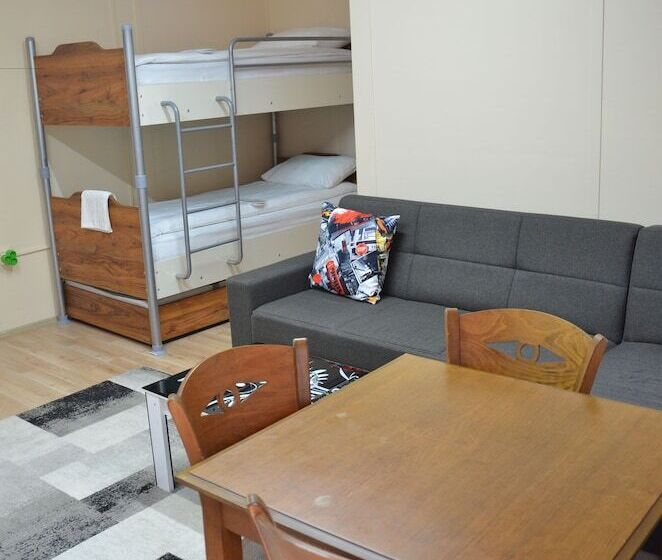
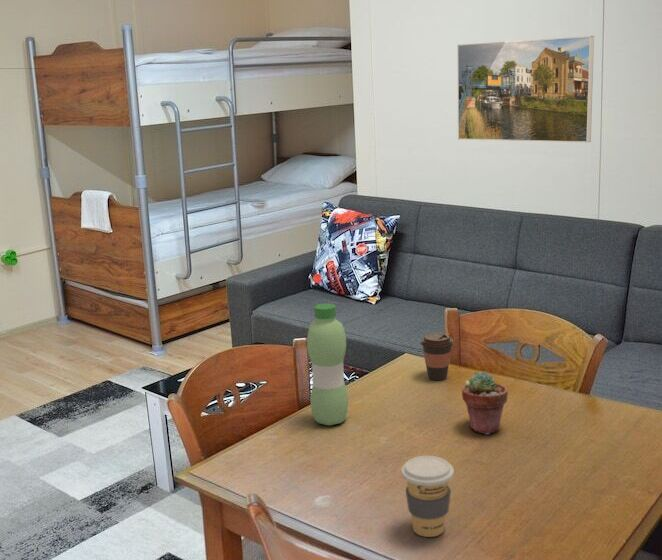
+ potted succulent [461,371,509,436]
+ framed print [457,35,595,143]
+ coffee cup [400,455,455,538]
+ coffee cup [419,332,455,381]
+ water bottle [306,302,349,427]
